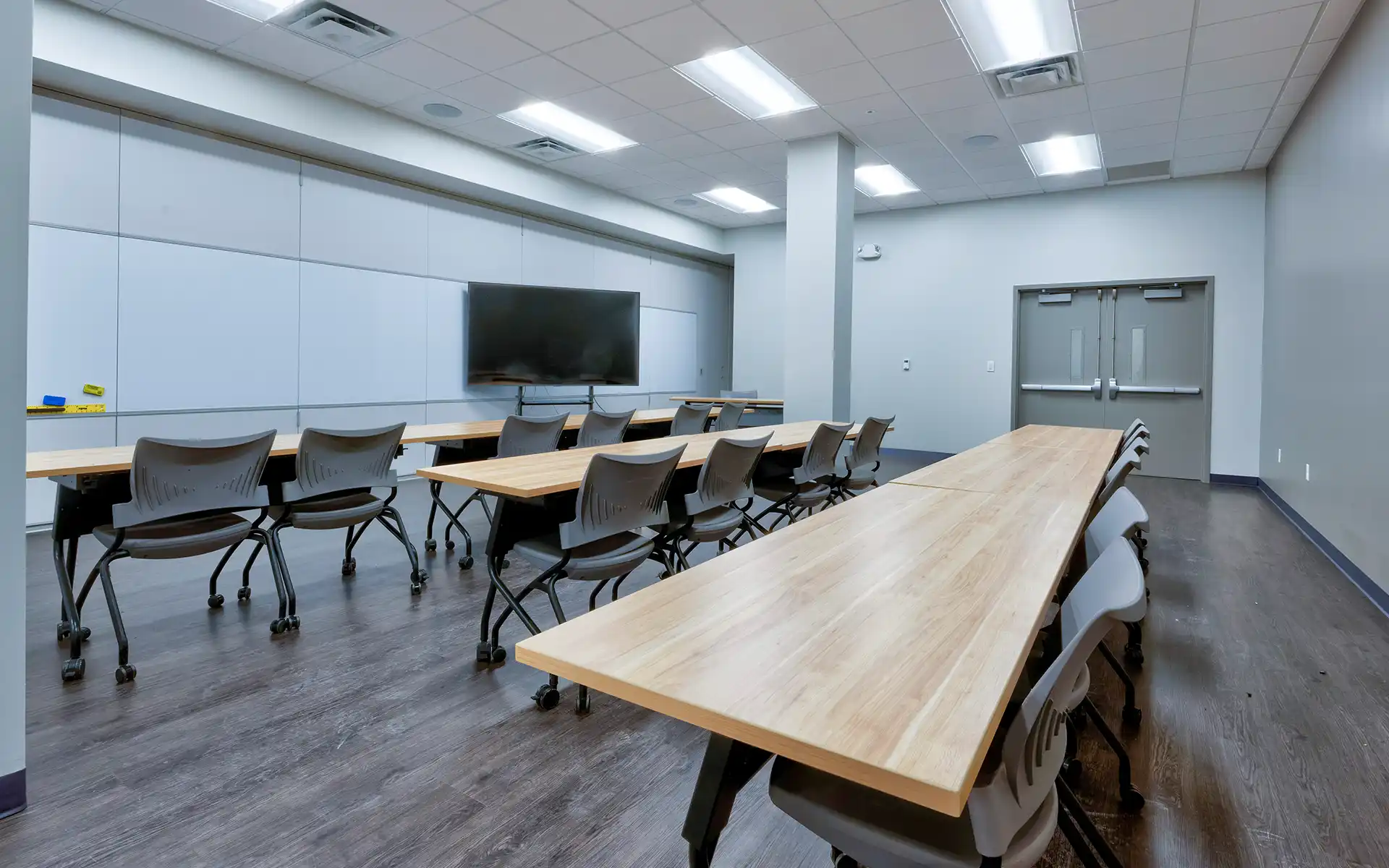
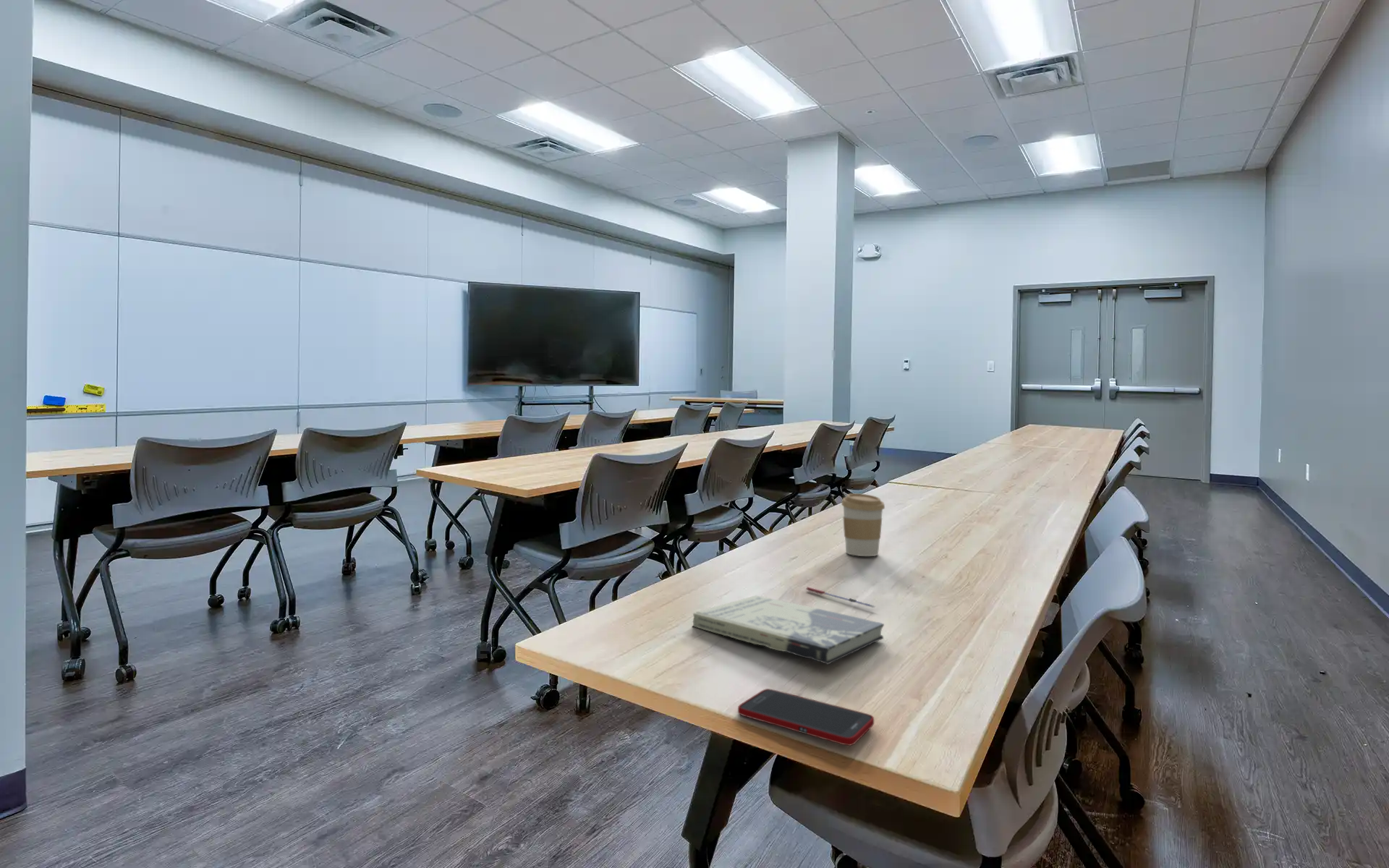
+ cell phone [737,688,875,746]
+ pen [805,586,876,608]
+ coffee cup [841,493,885,557]
+ book [692,595,885,665]
